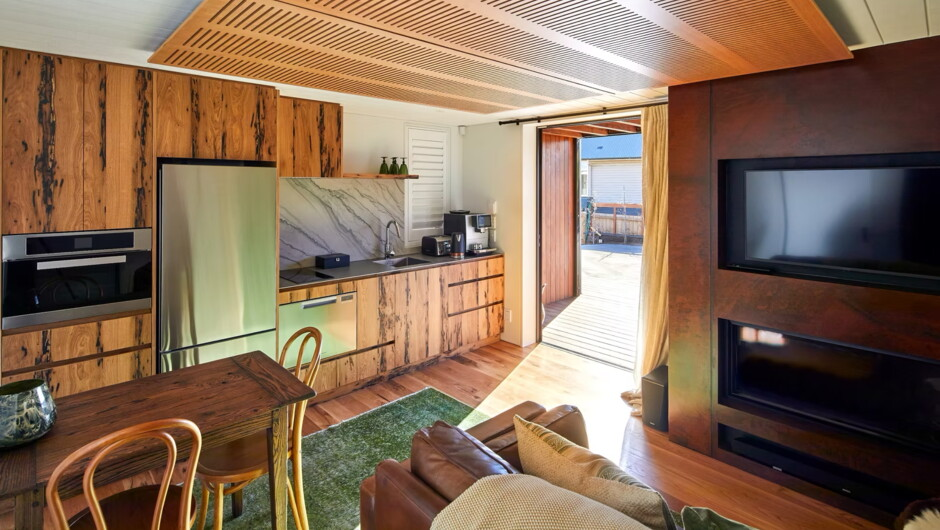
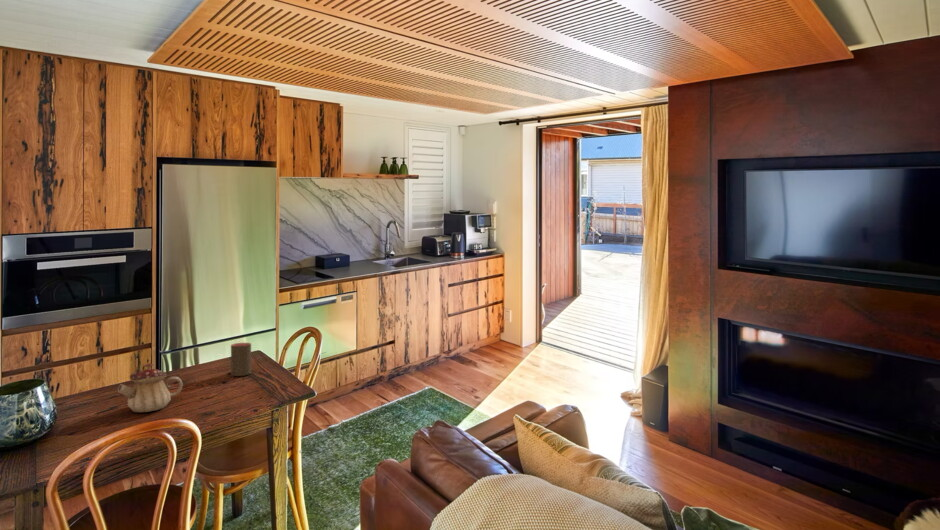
+ teapot [117,362,184,413]
+ cup [230,342,253,377]
